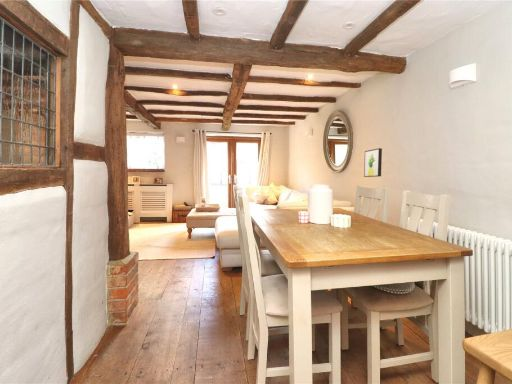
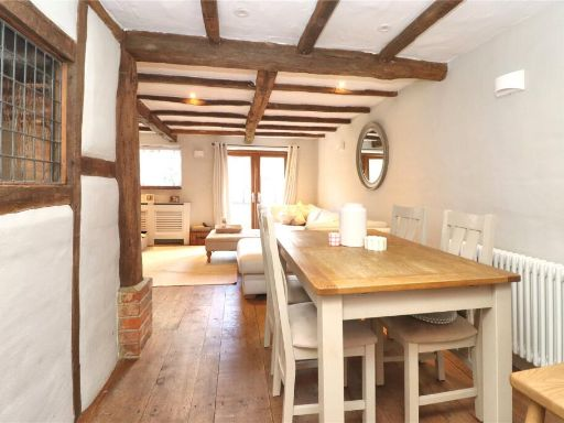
- wall art [363,147,383,178]
